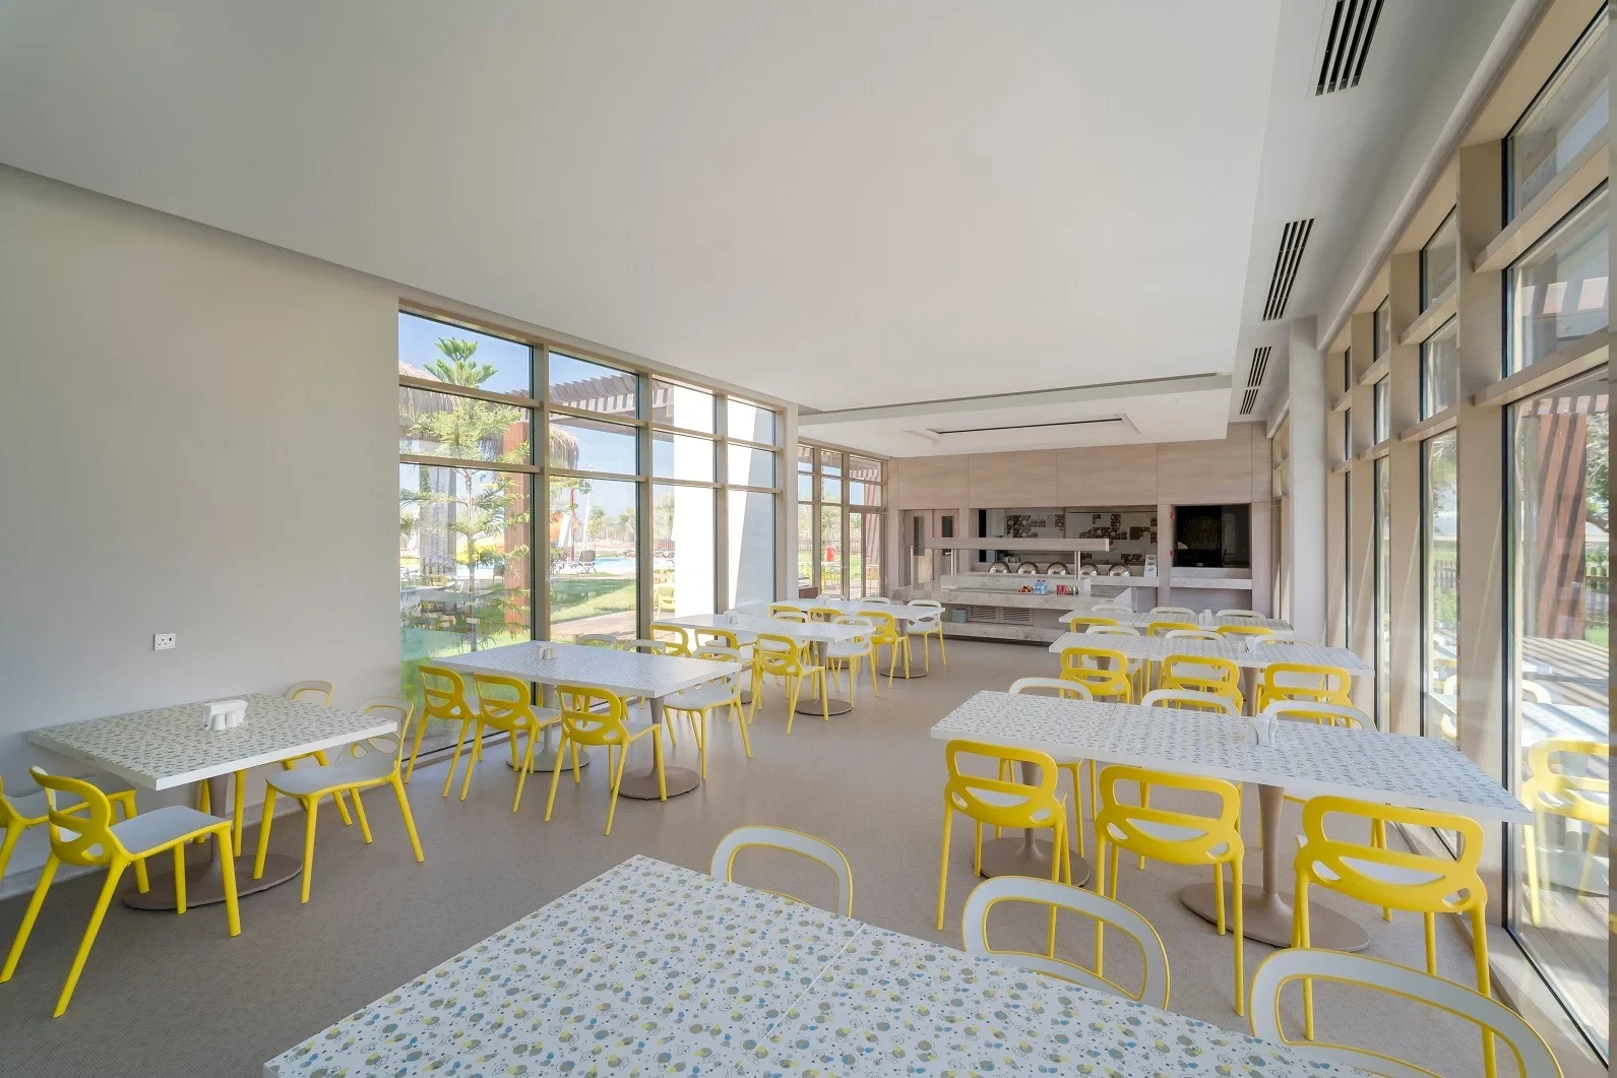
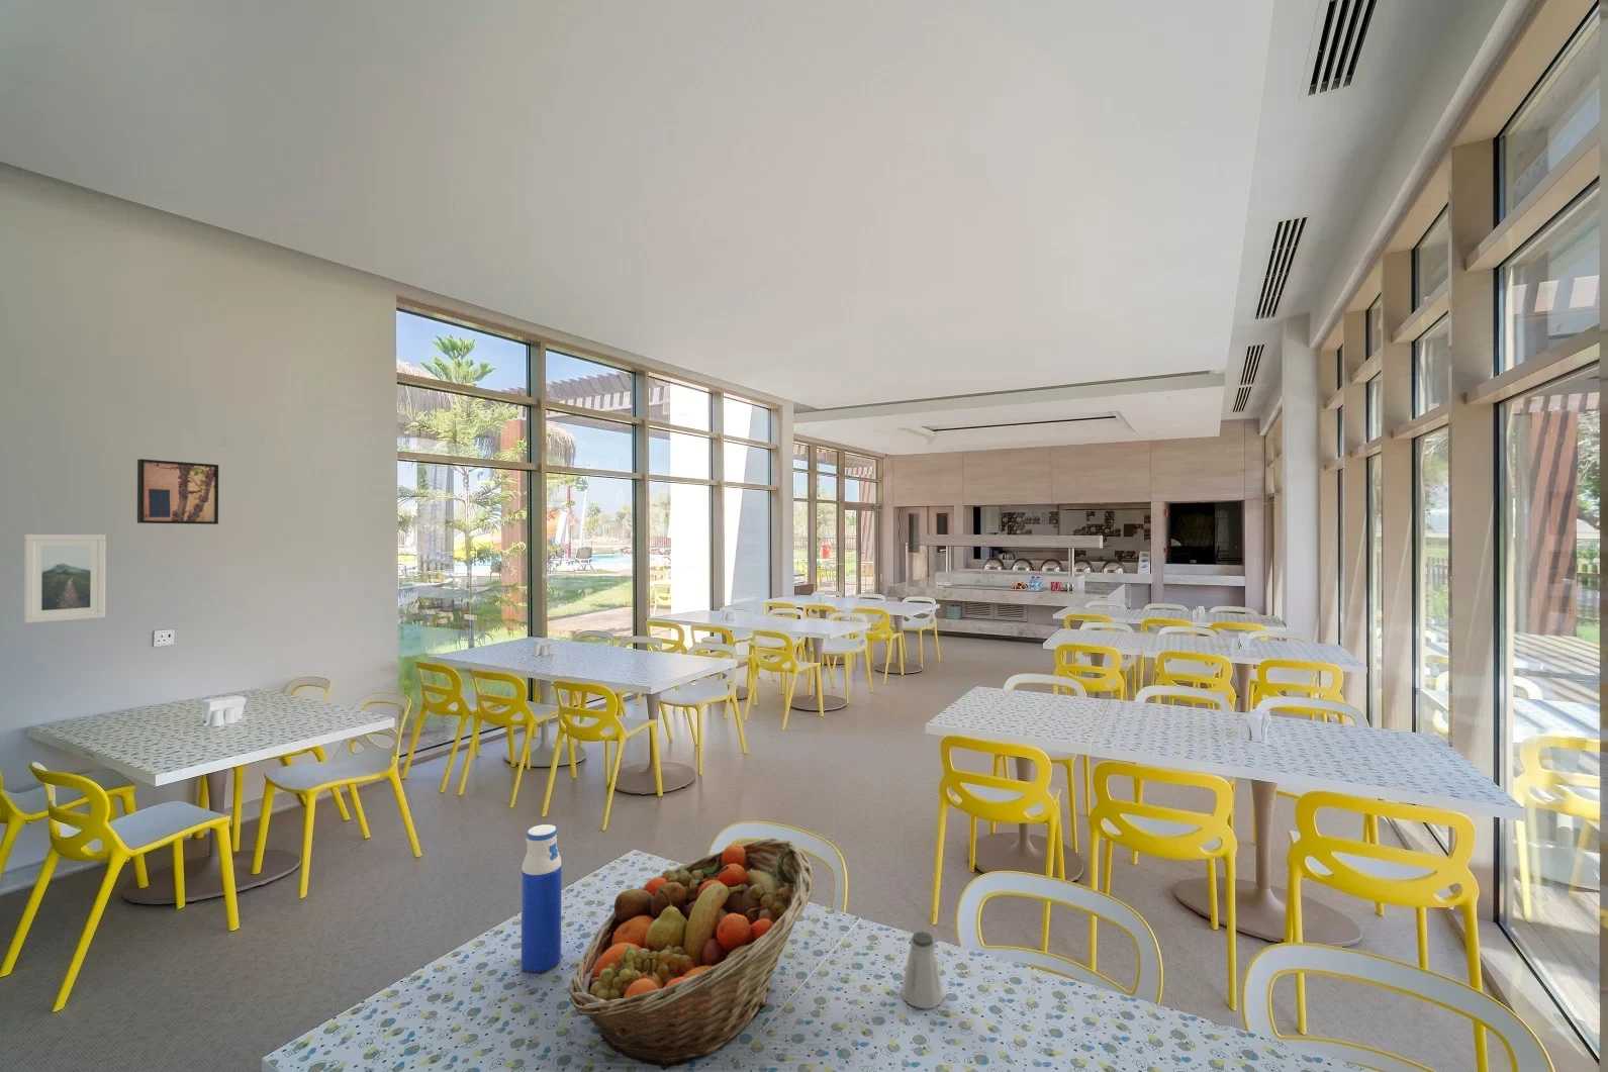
+ saltshaker [900,931,945,1010]
+ wall art [136,458,219,525]
+ fruit basket [568,838,814,1071]
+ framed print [23,534,106,625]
+ water bottle [520,823,564,973]
